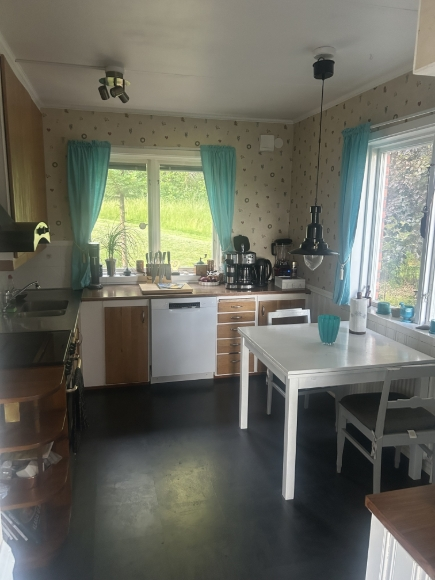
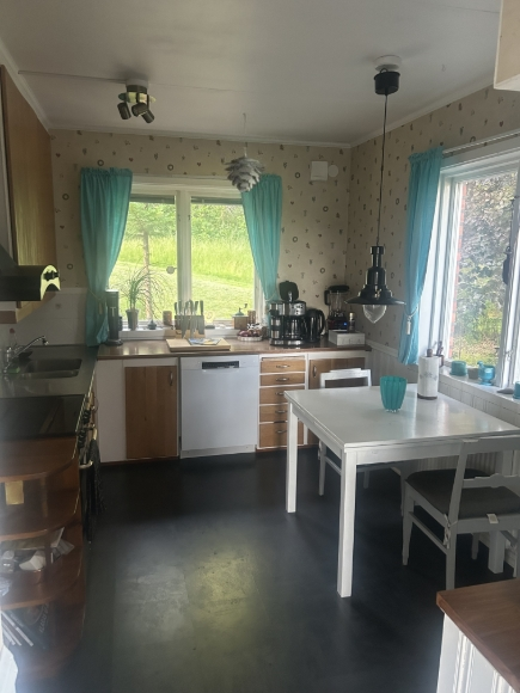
+ pendant light [222,112,267,194]
